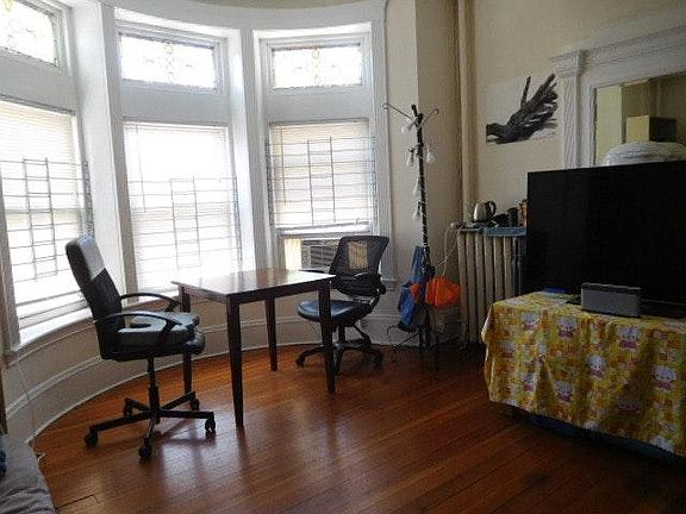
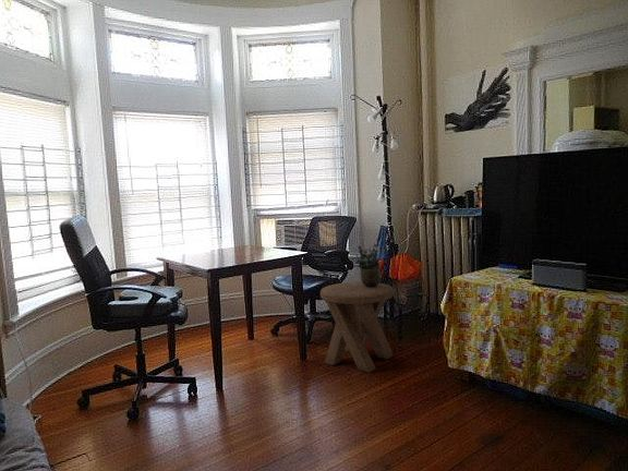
+ potted plant [355,237,382,287]
+ music stool [319,281,395,373]
